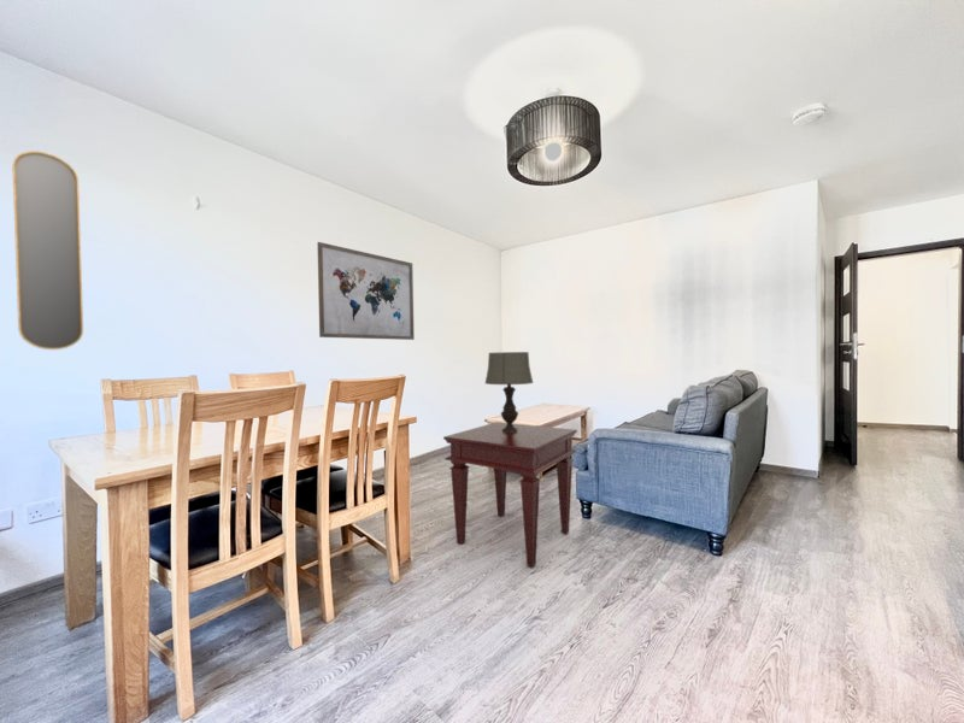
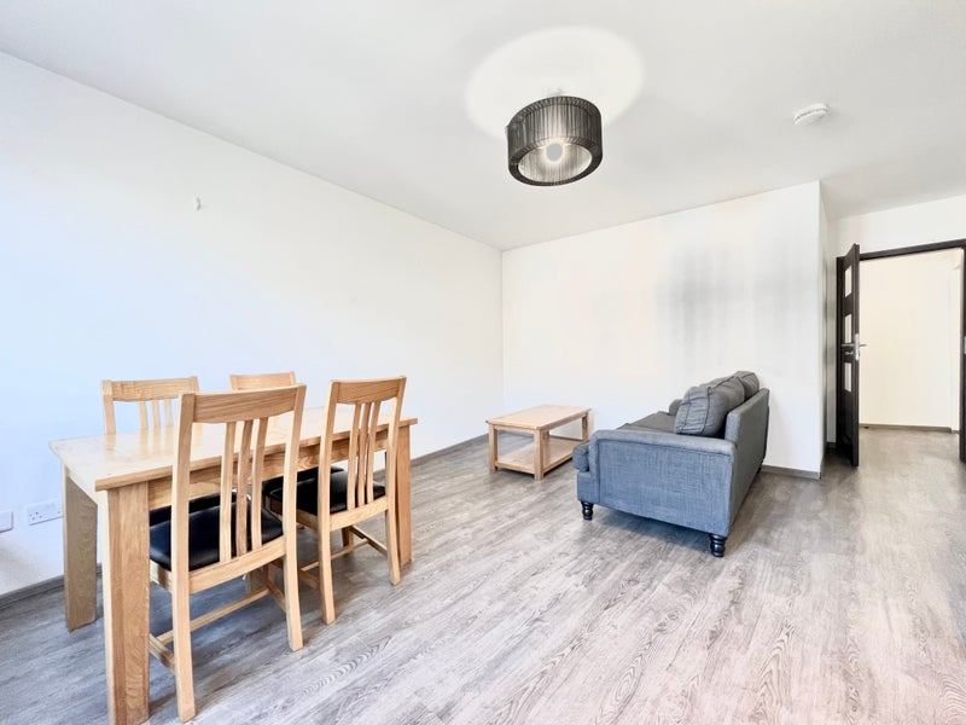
- side table [442,421,578,569]
- home mirror [12,151,84,351]
- wall art [316,241,416,341]
- table lamp [484,351,534,433]
